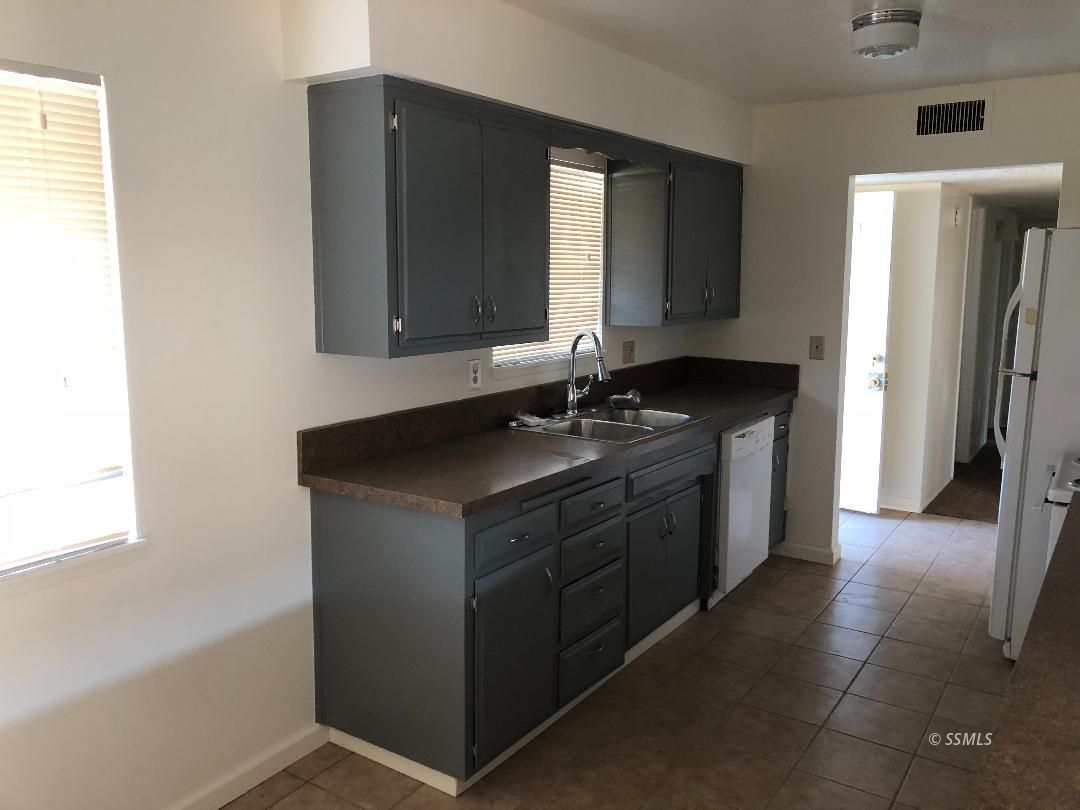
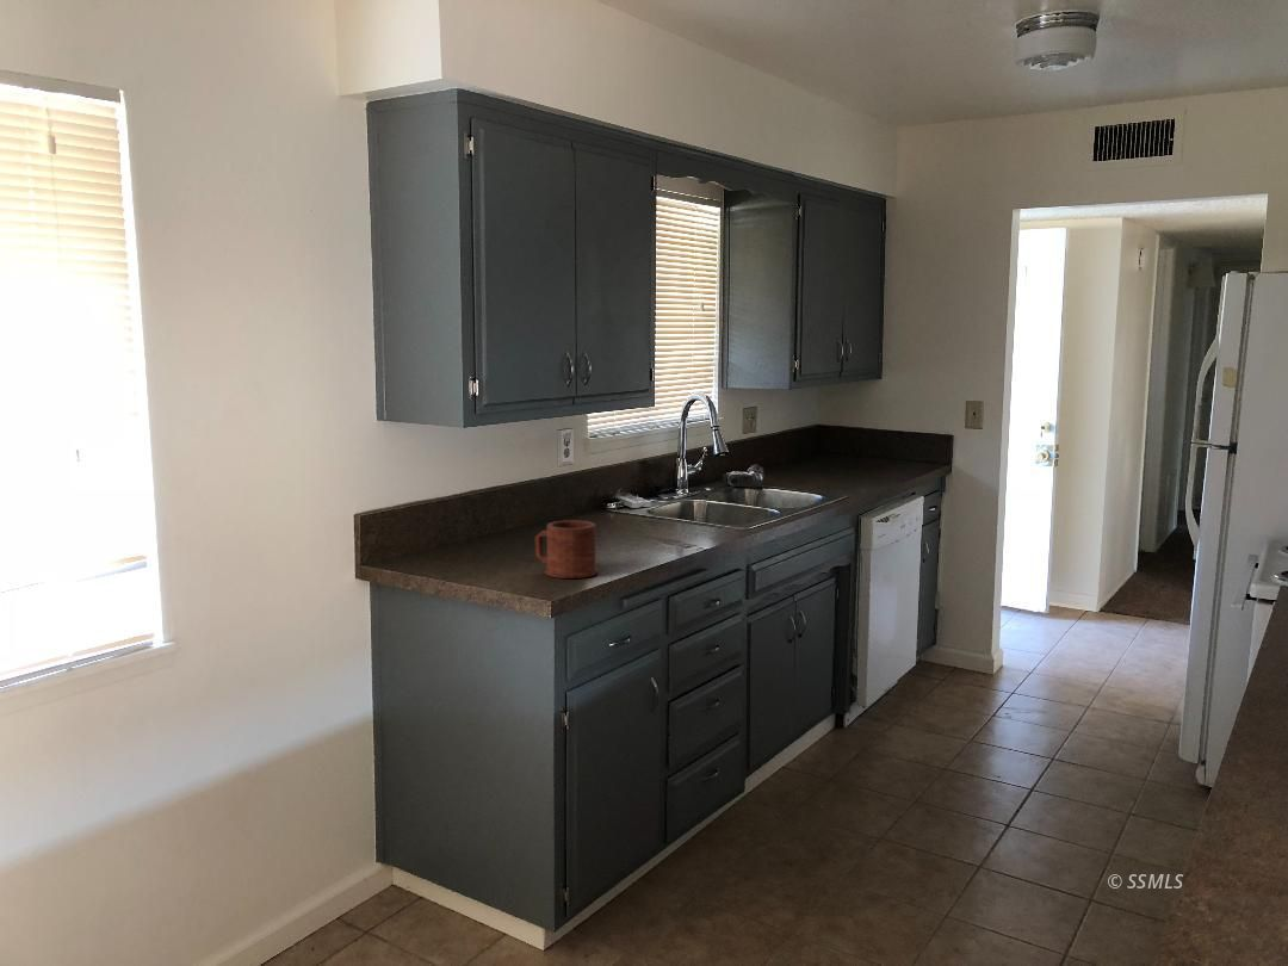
+ mug [534,519,600,580]
